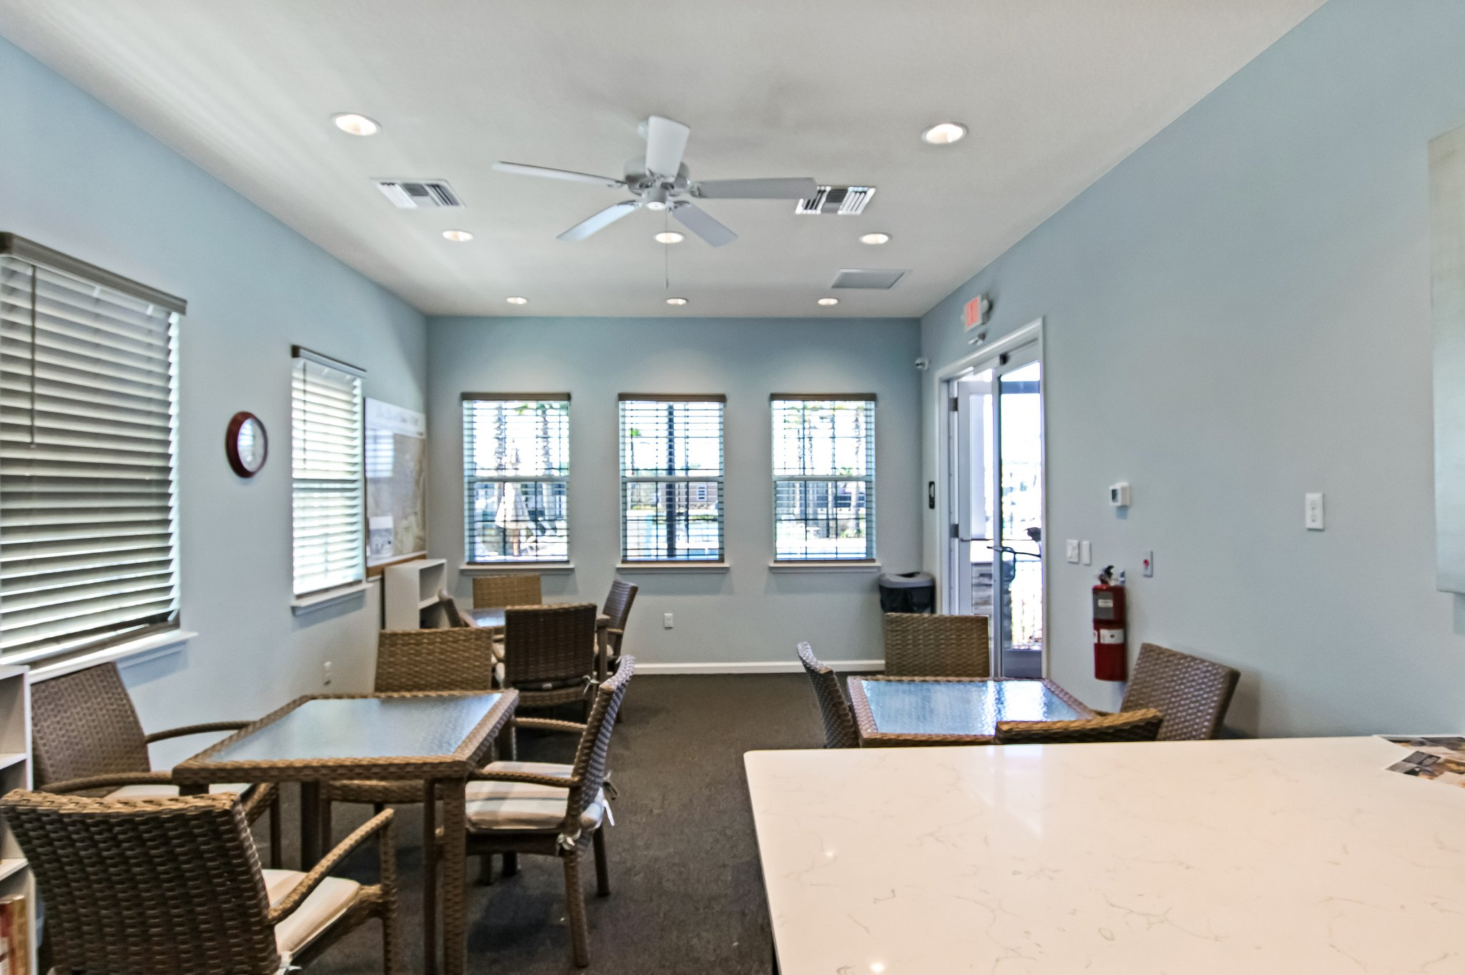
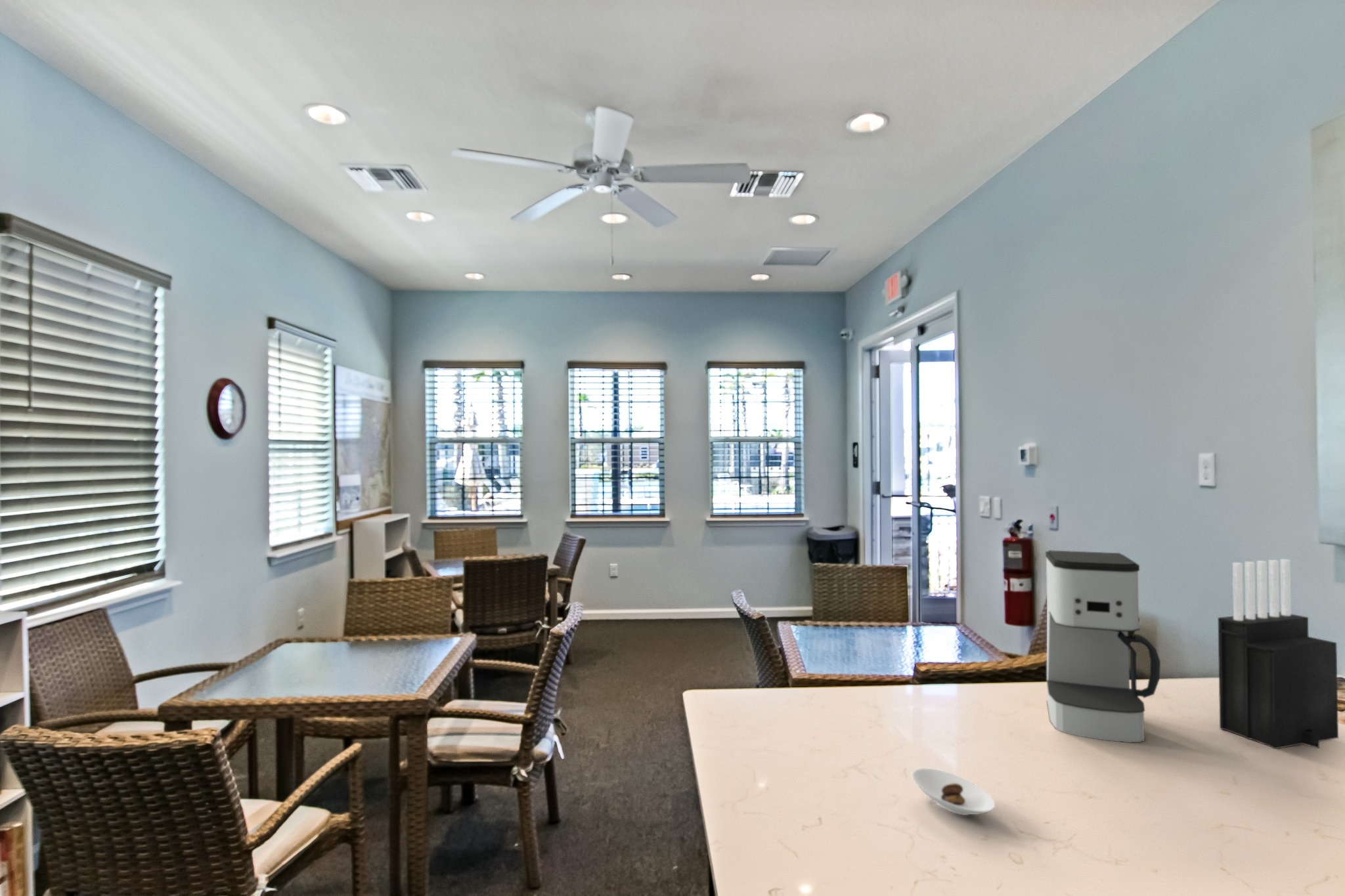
+ saucer [912,767,996,816]
+ knife block [1217,559,1339,750]
+ coffee maker [1045,549,1161,743]
